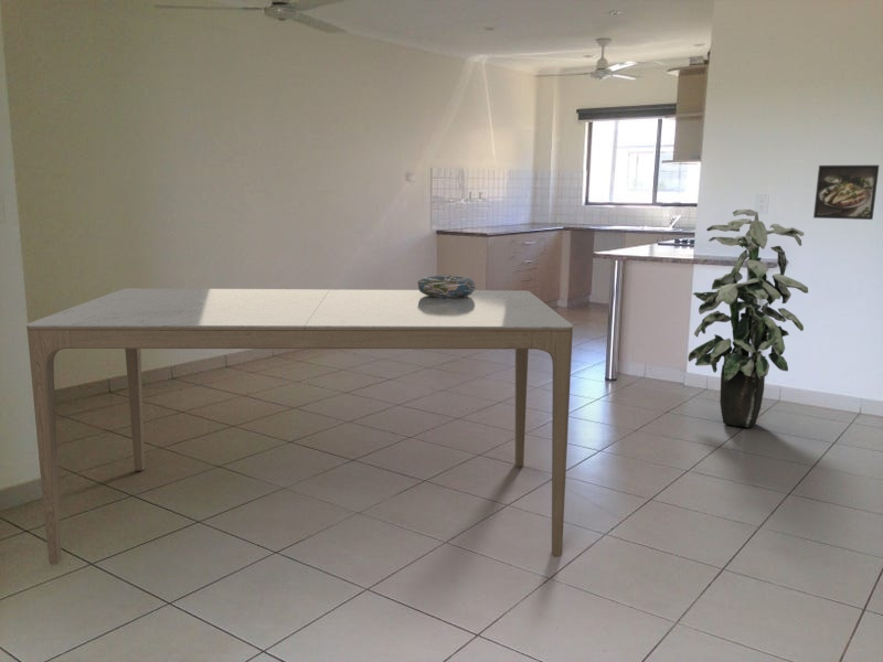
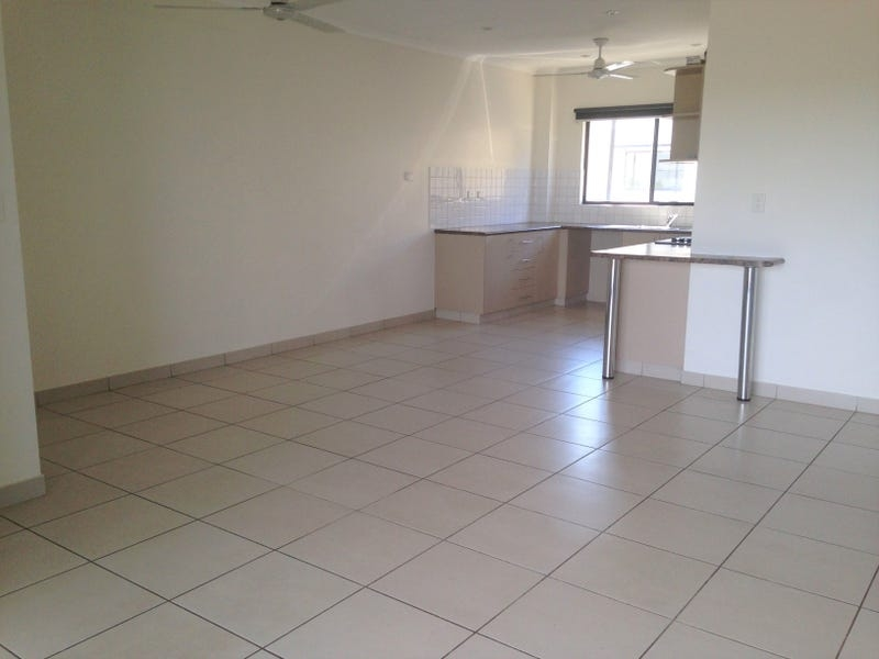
- dining table [25,287,574,565]
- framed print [812,164,880,221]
- indoor plant [687,209,809,428]
- decorative bowl [416,274,477,298]
